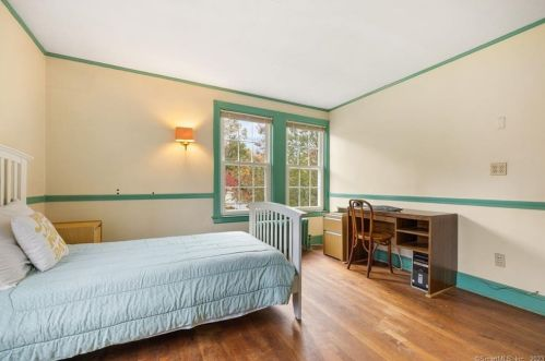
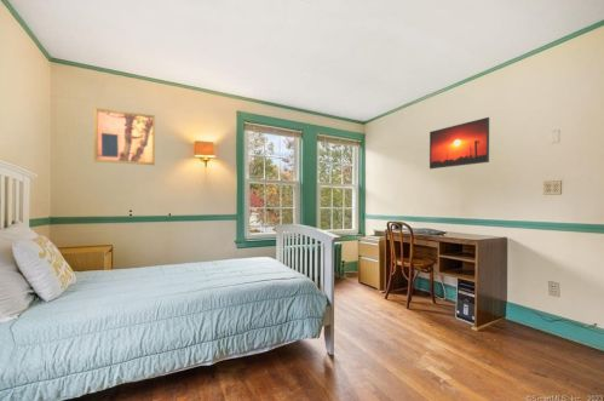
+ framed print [428,116,490,170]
+ wall art [93,107,156,166]
